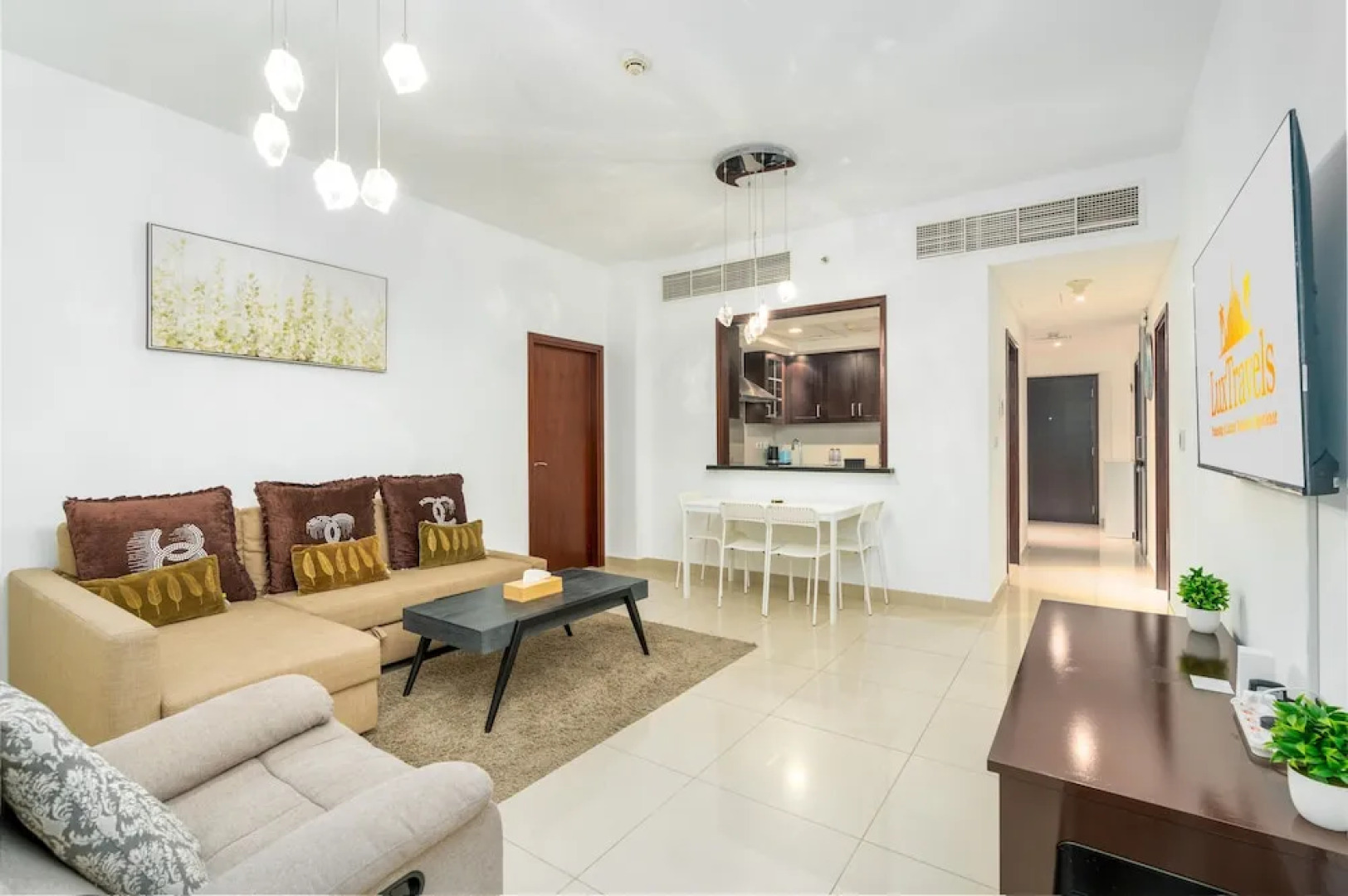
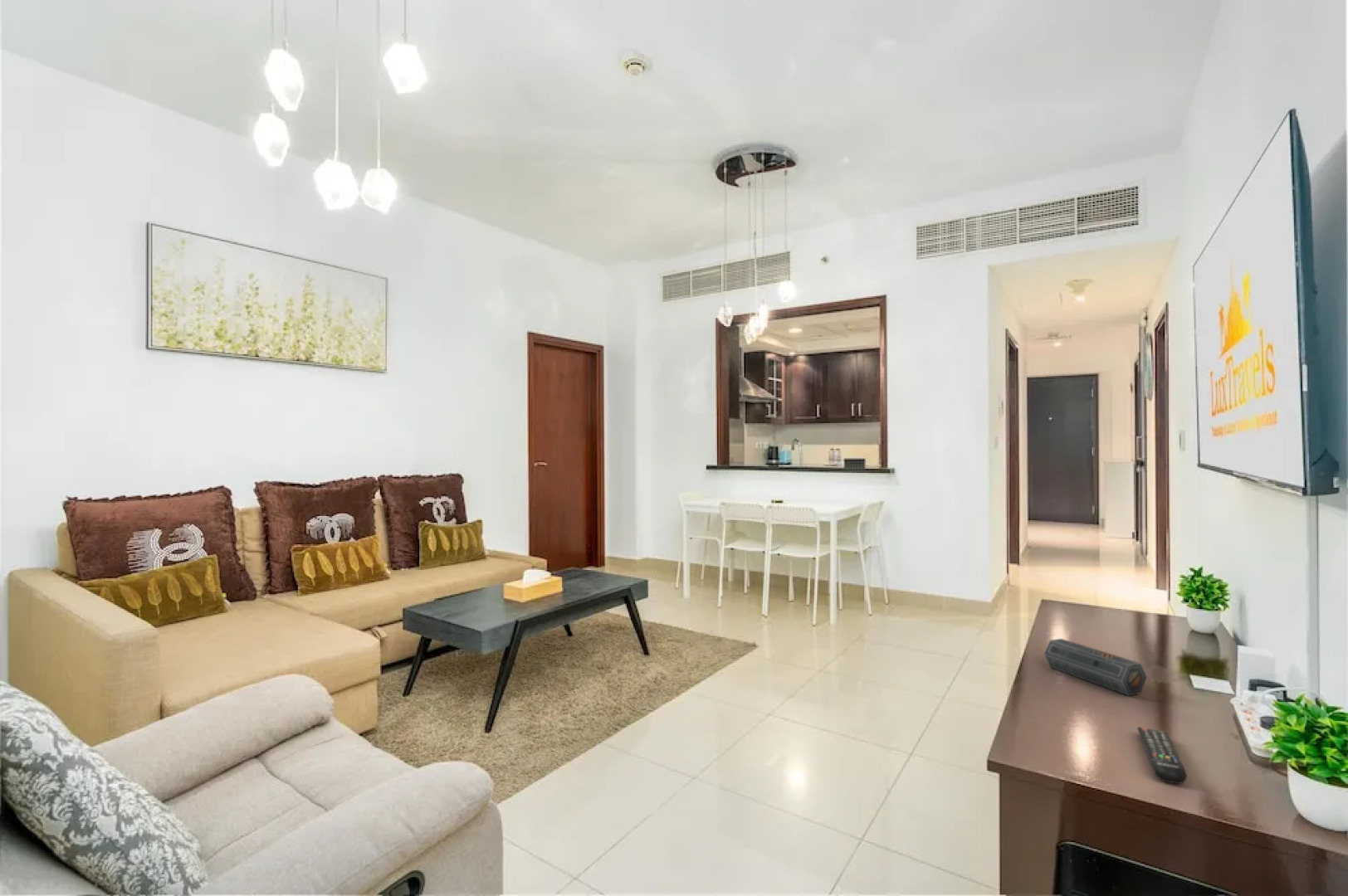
+ remote control [1136,726,1188,785]
+ speaker [1043,638,1148,696]
